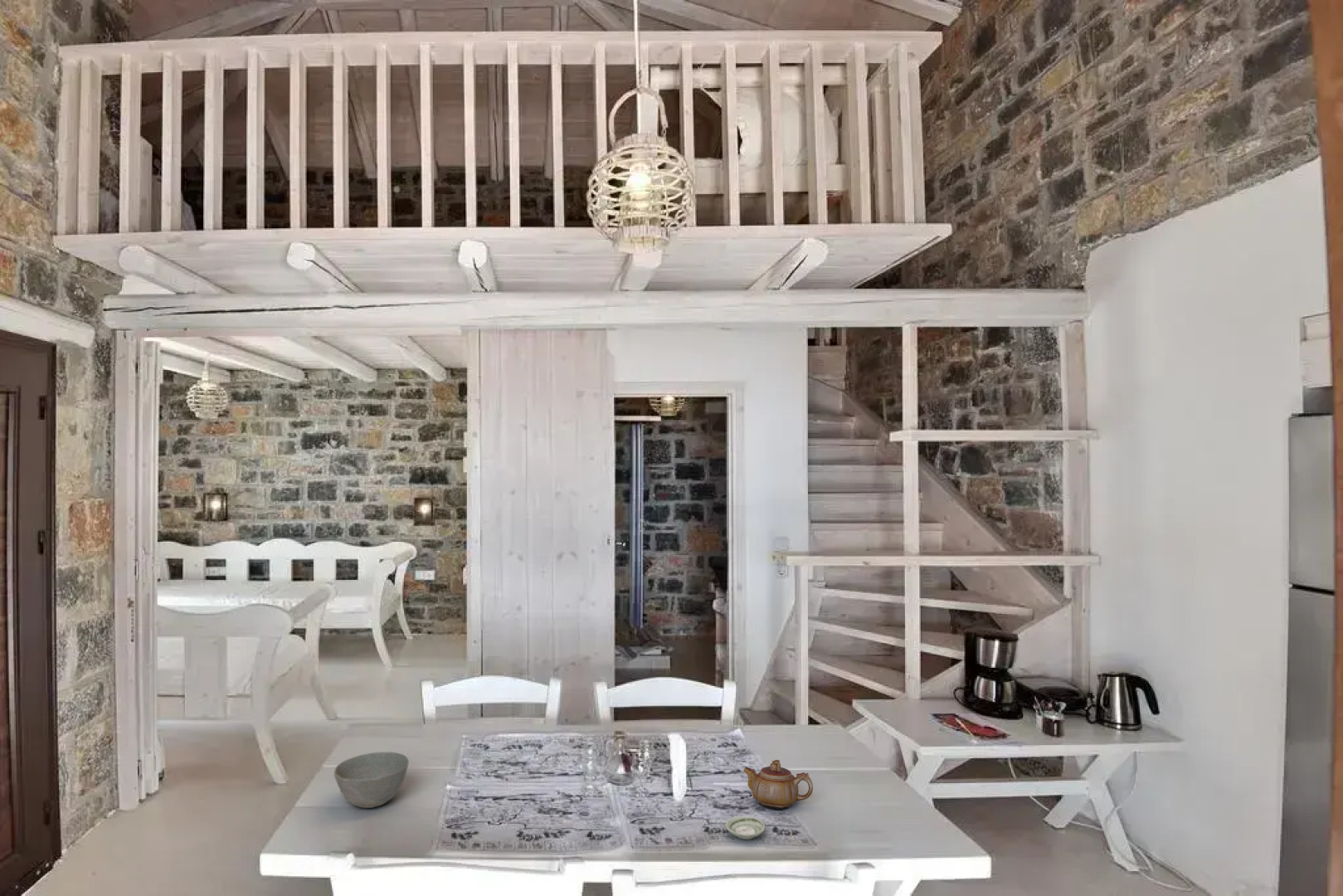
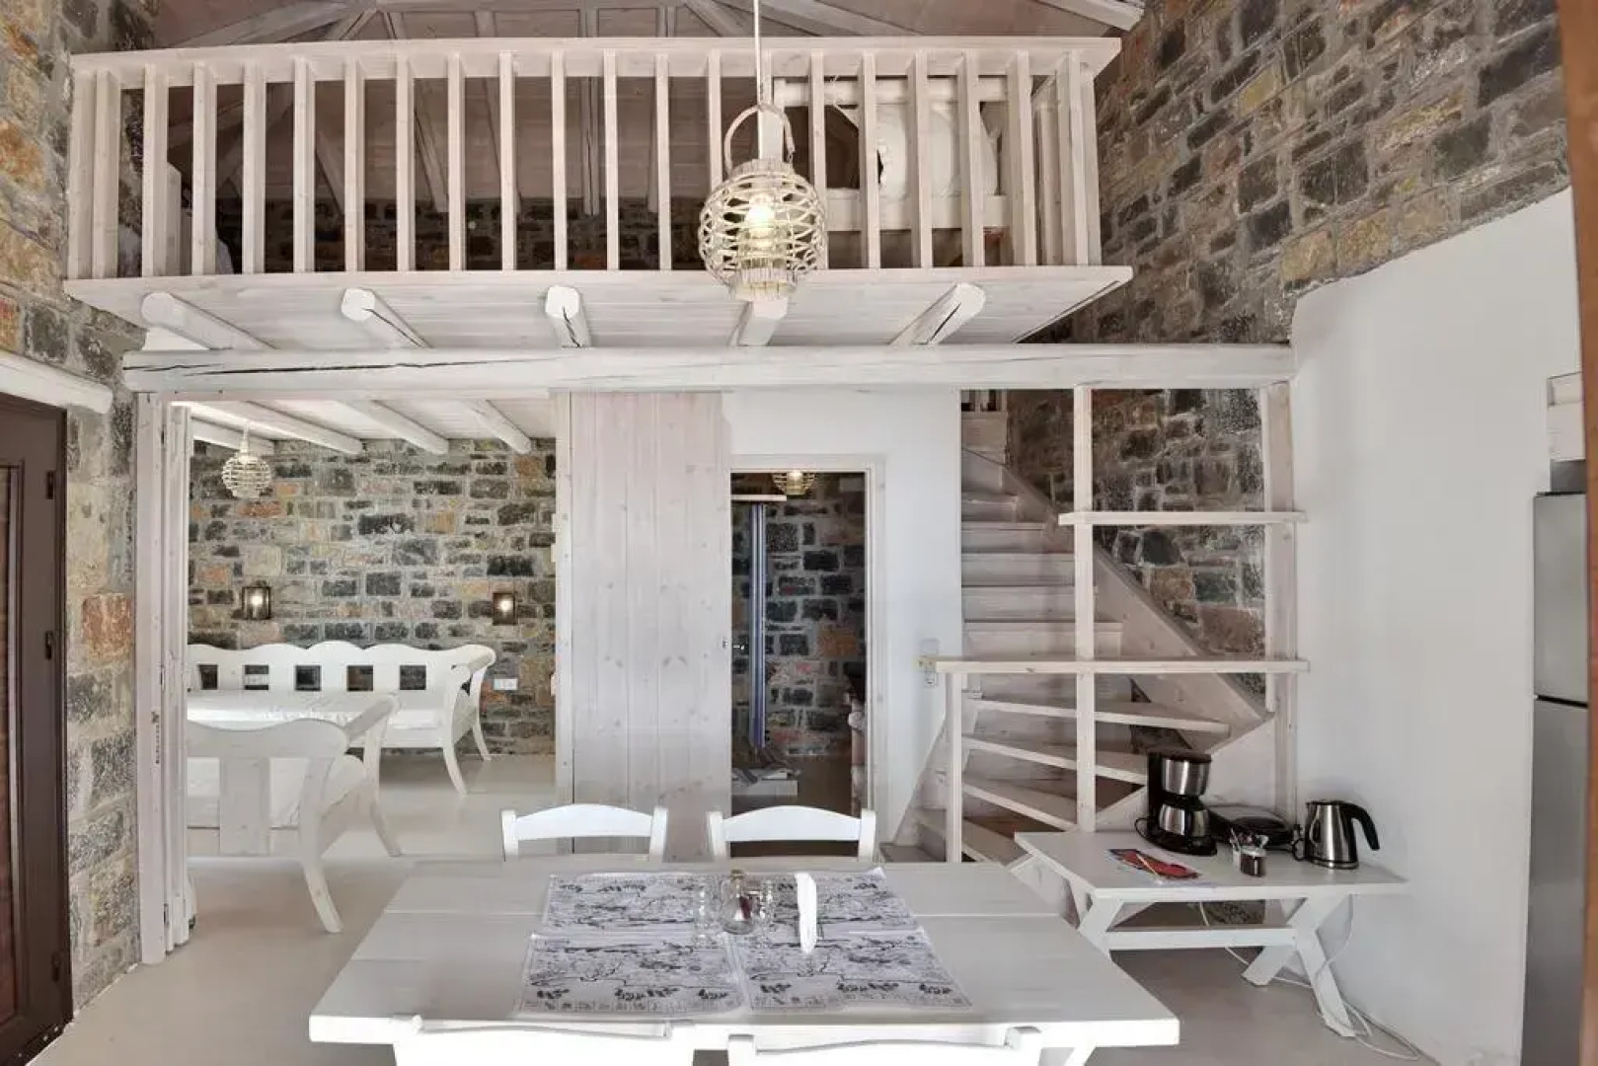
- saucer [725,816,766,840]
- teapot [742,759,814,811]
- bowl [333,752,410,809]
